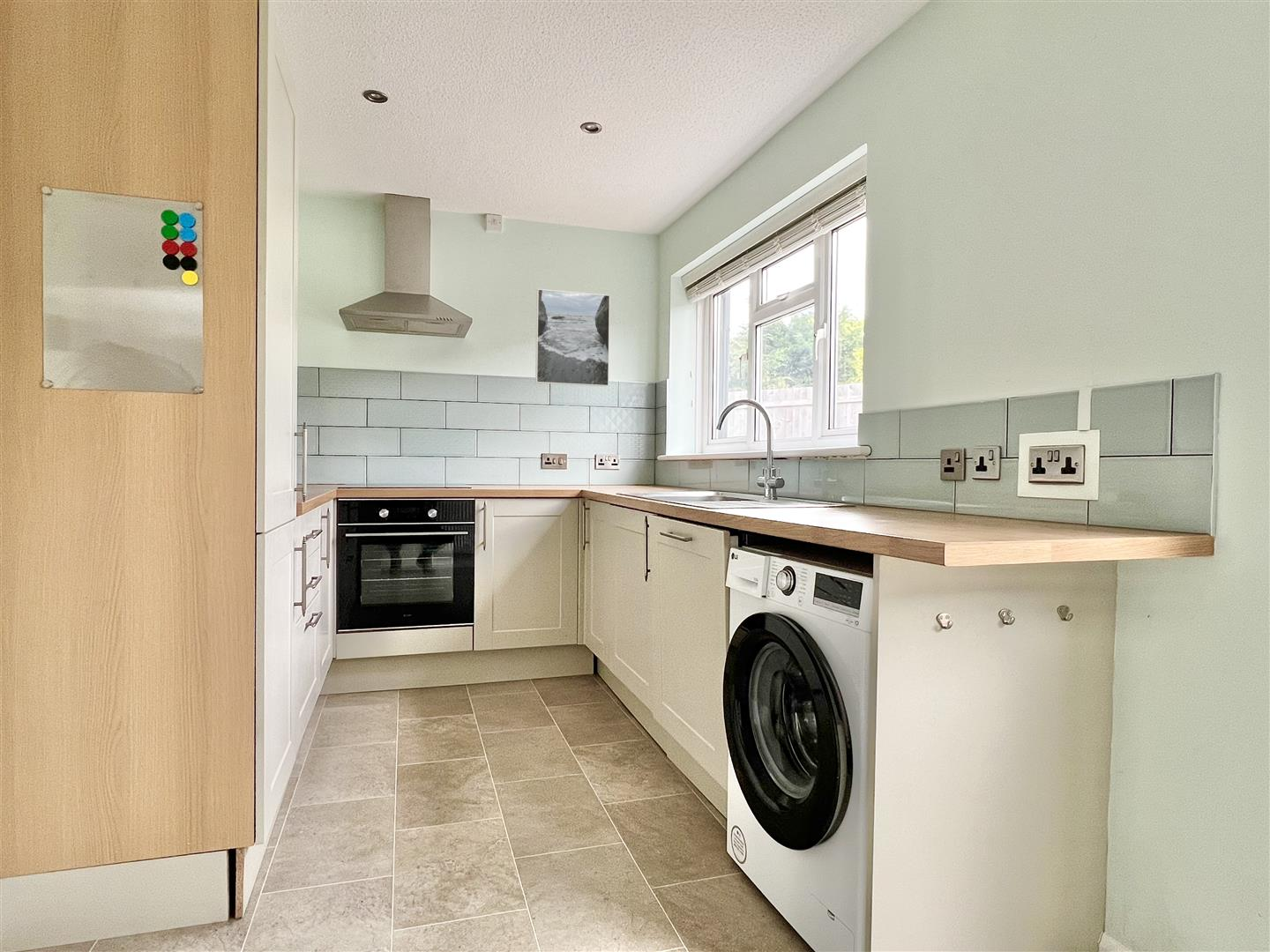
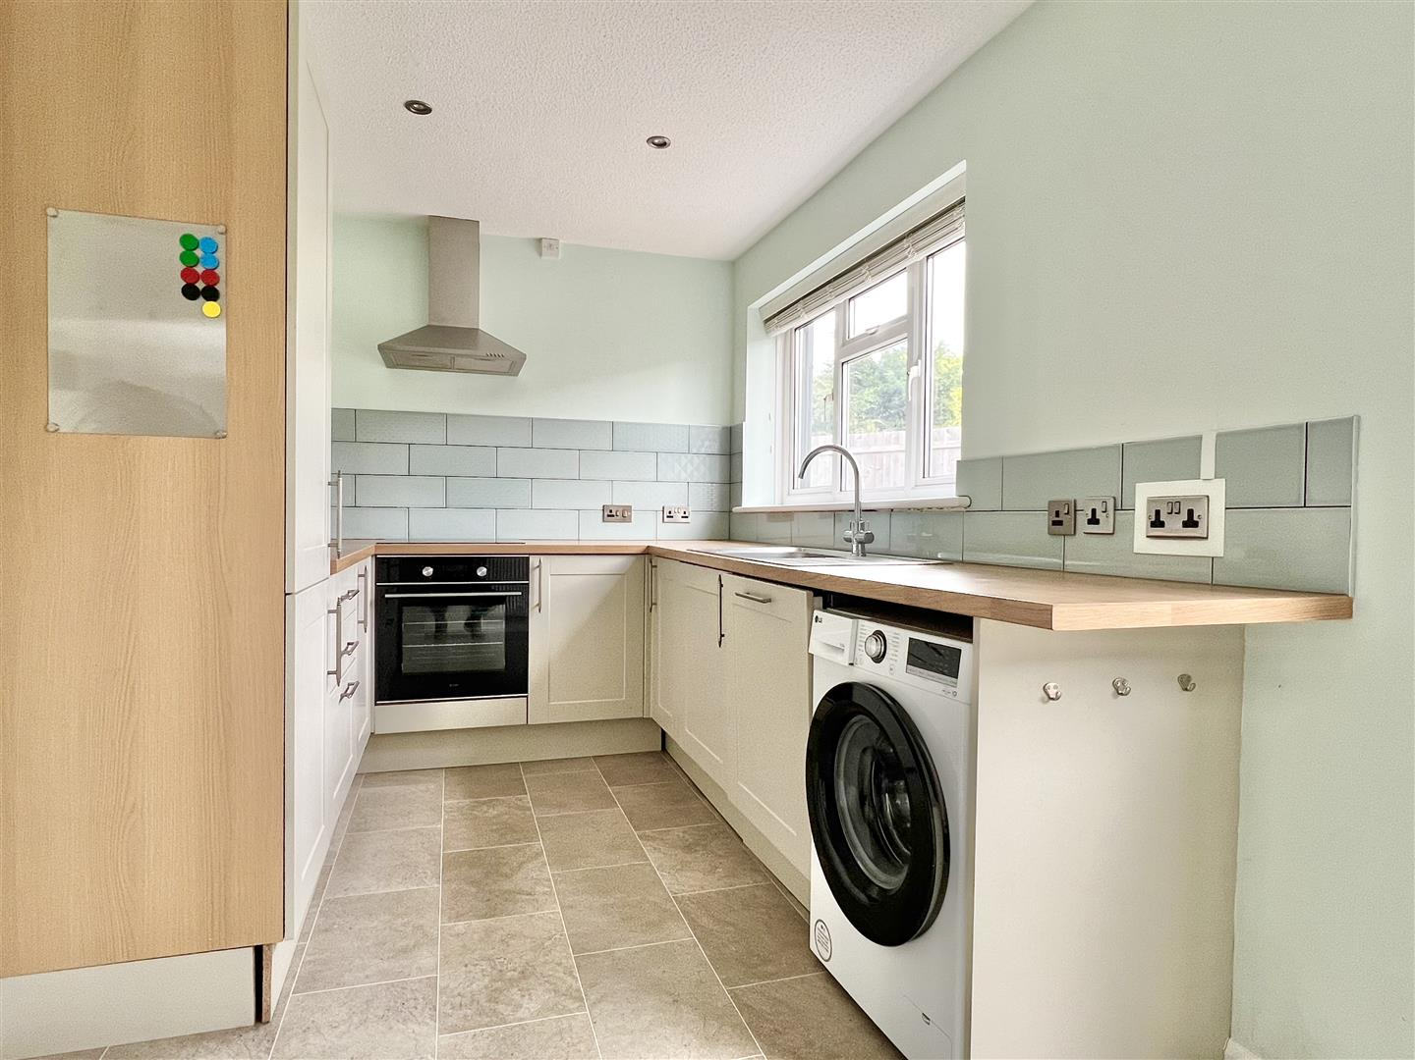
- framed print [534,288,611,387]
